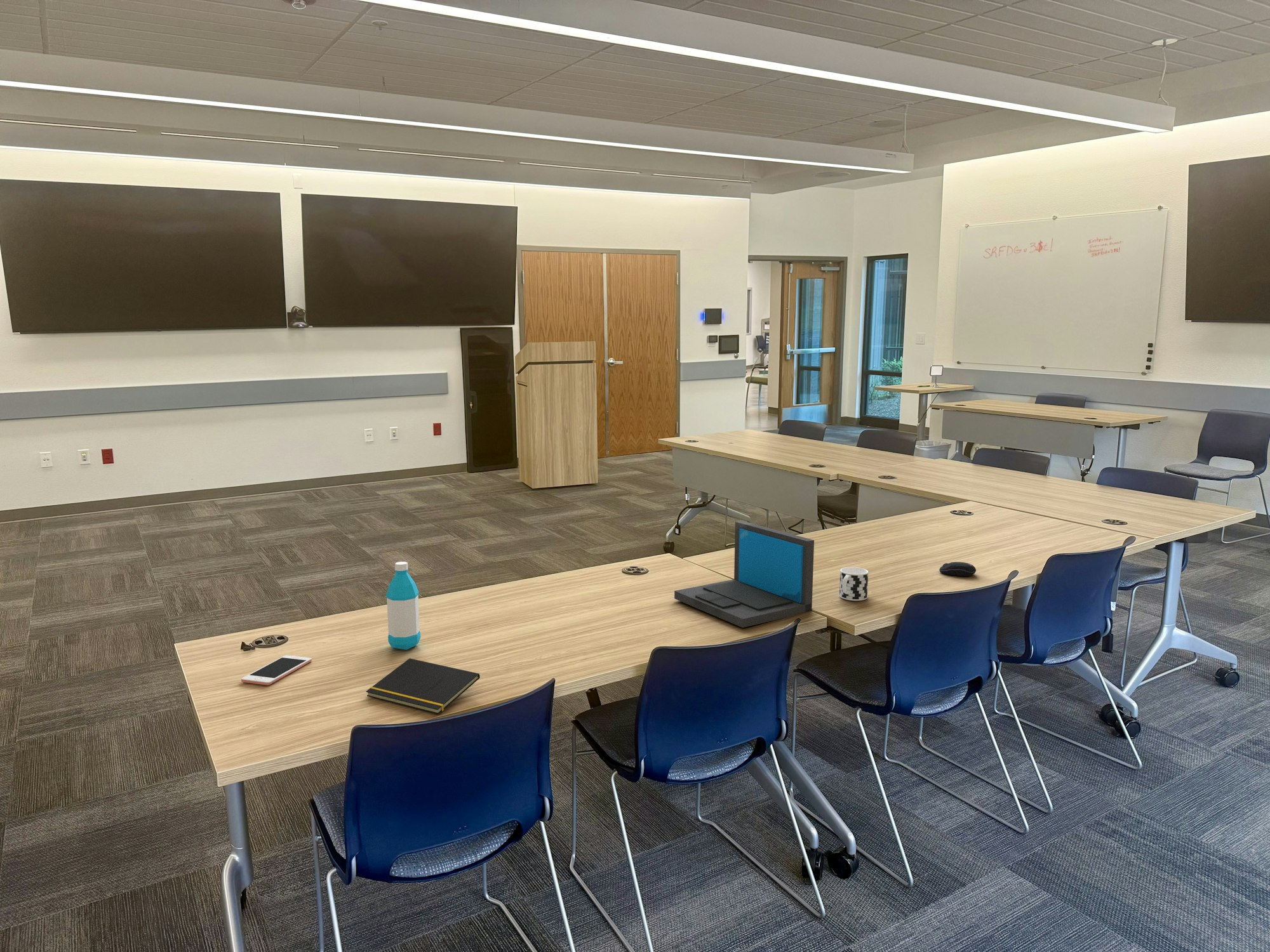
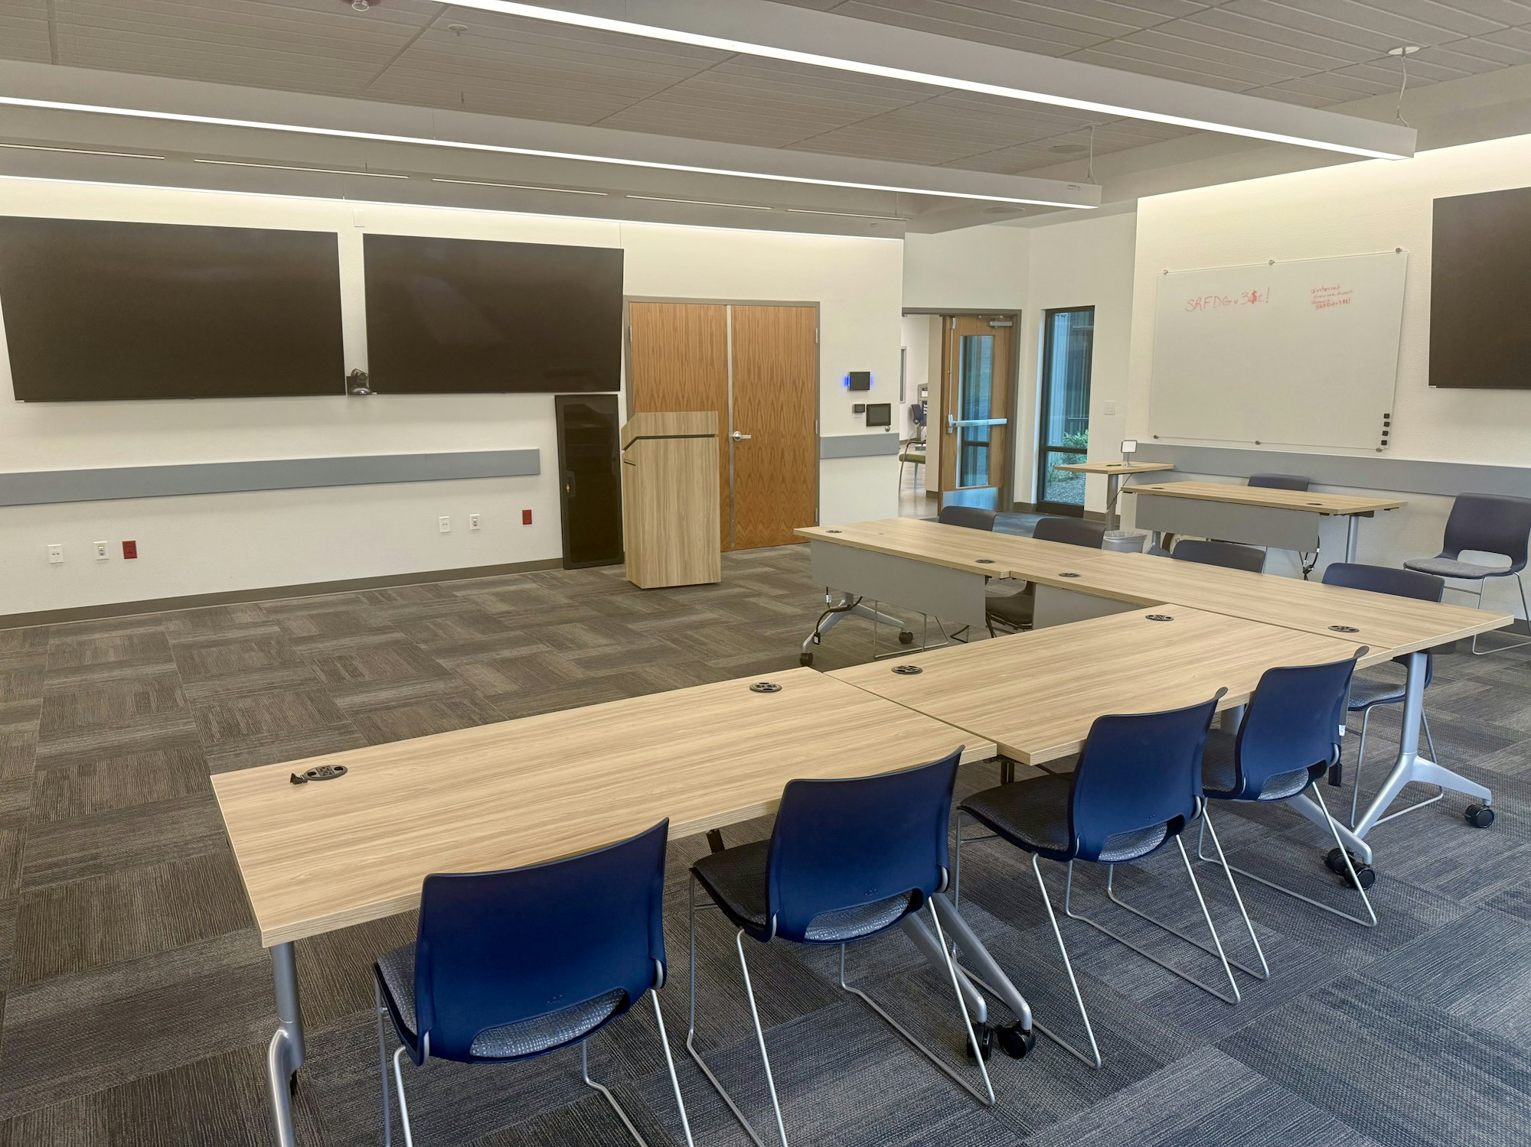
- cup [839,567,869,602]
- water bottle [385,561,421,651]
- cell phone [241,655,312,686]
- computer mouse [939,561,977,577]
- laptop [674,520,815,628]
- notepad [365,658,481,715]
